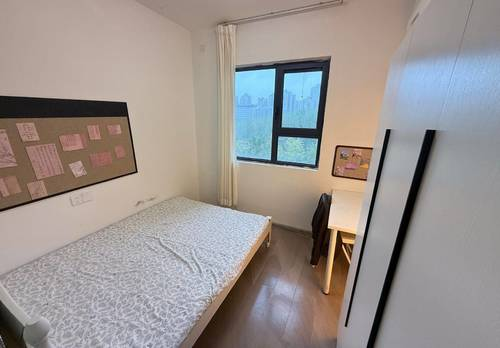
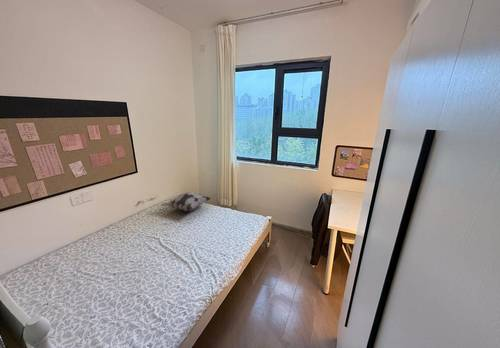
+ decorative pillow [161,191,212,213]
